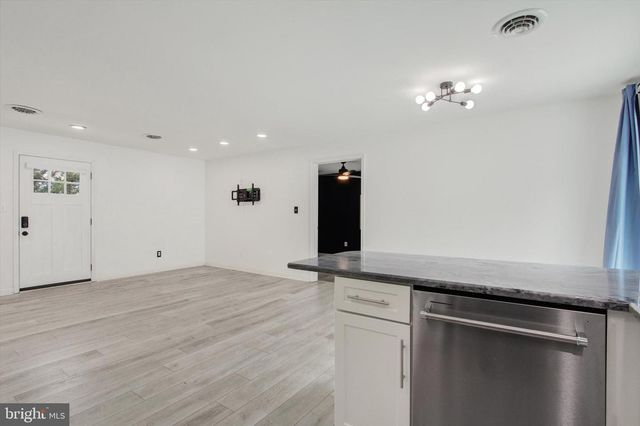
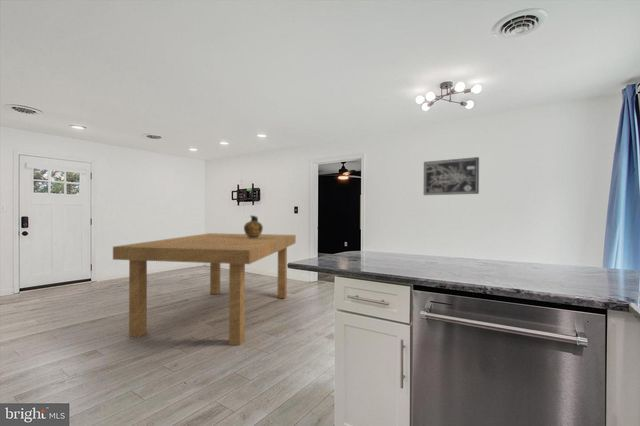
+ ceramic jug [243,214,264,238]
+ wall art [423,156,480,196]
+ dining table [112,232,297,346]
